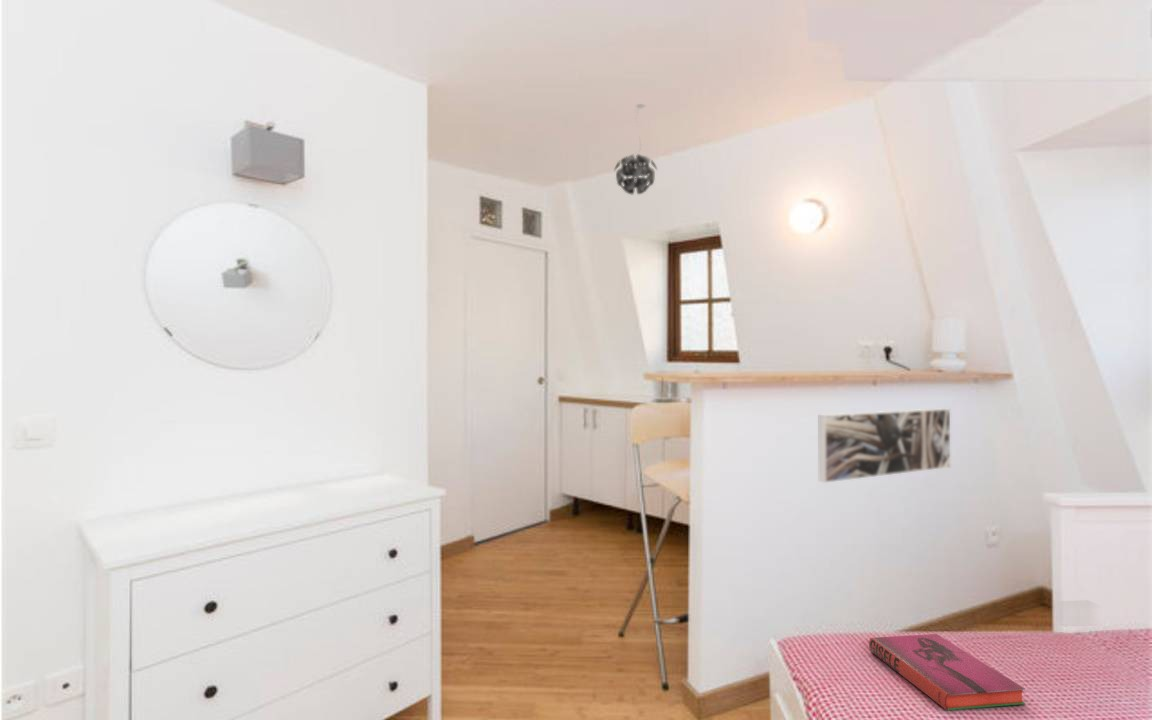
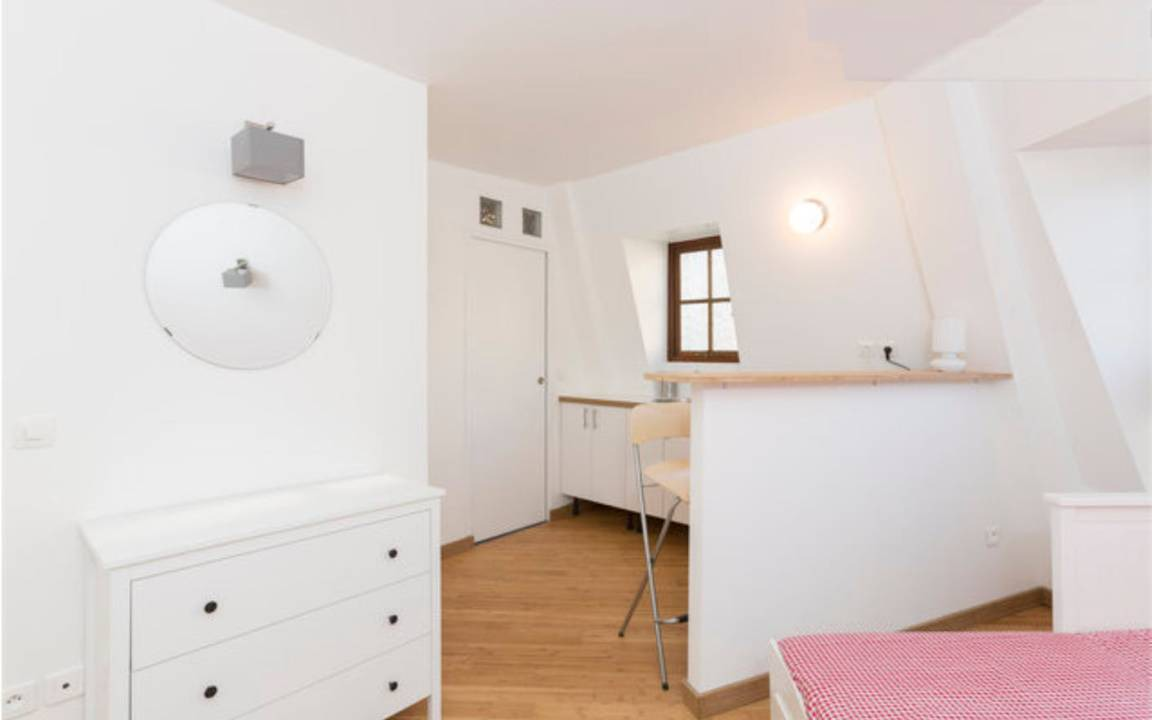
- pendant light [613,103,658,195]
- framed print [818,407,951,484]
- hardback book [868,633,1026,712]
